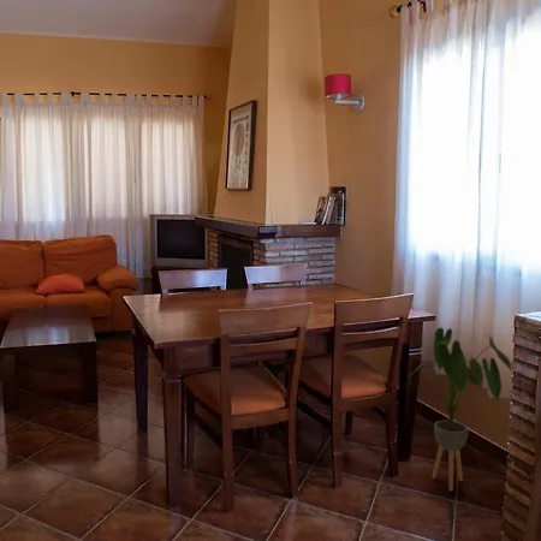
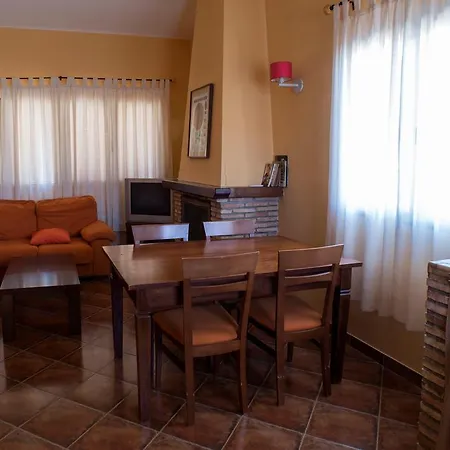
- house plant [408,327,512,492]
